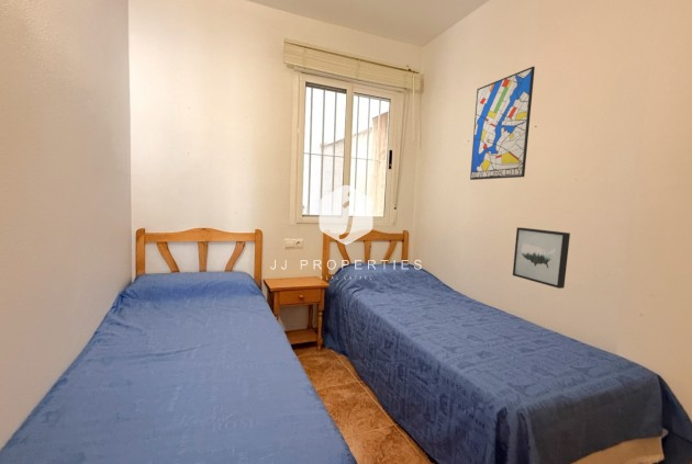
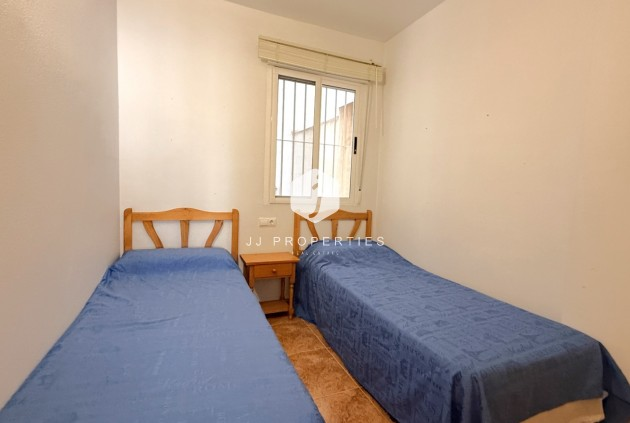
- wall art [512,227,571,290]
- wall art [469,66,536,181]
